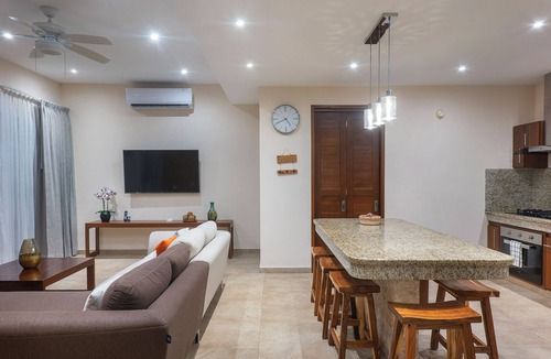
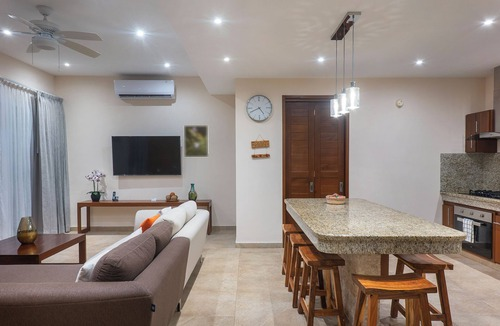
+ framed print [183,124,210,158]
